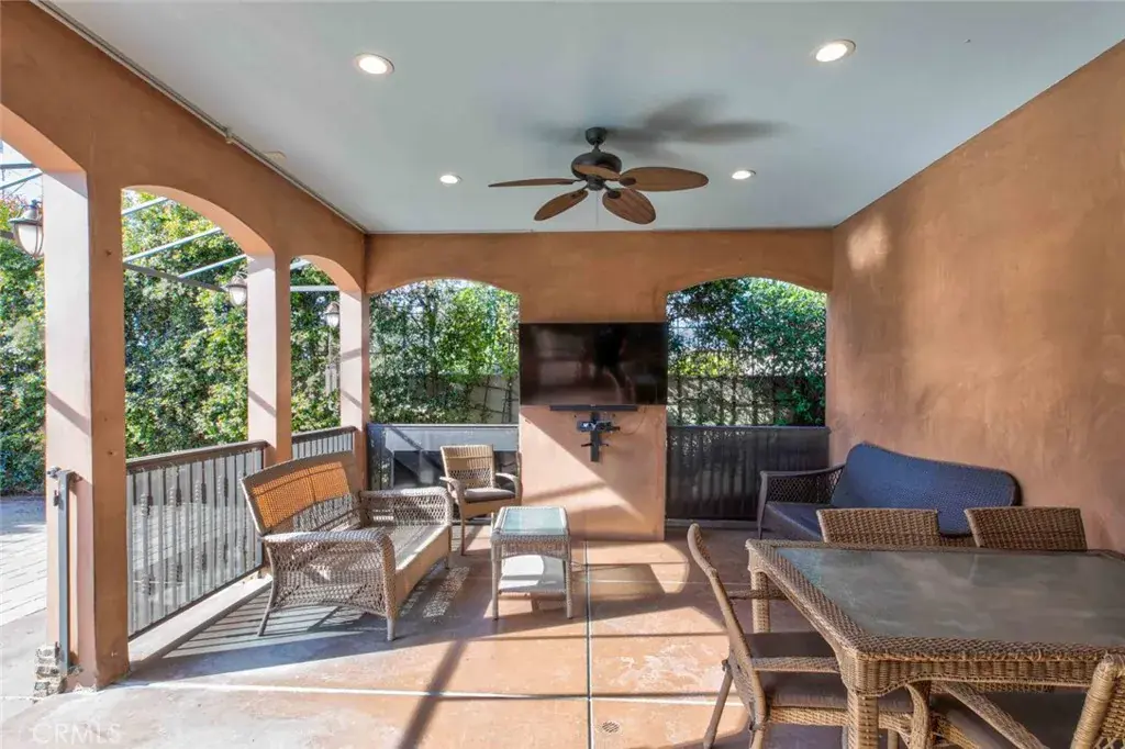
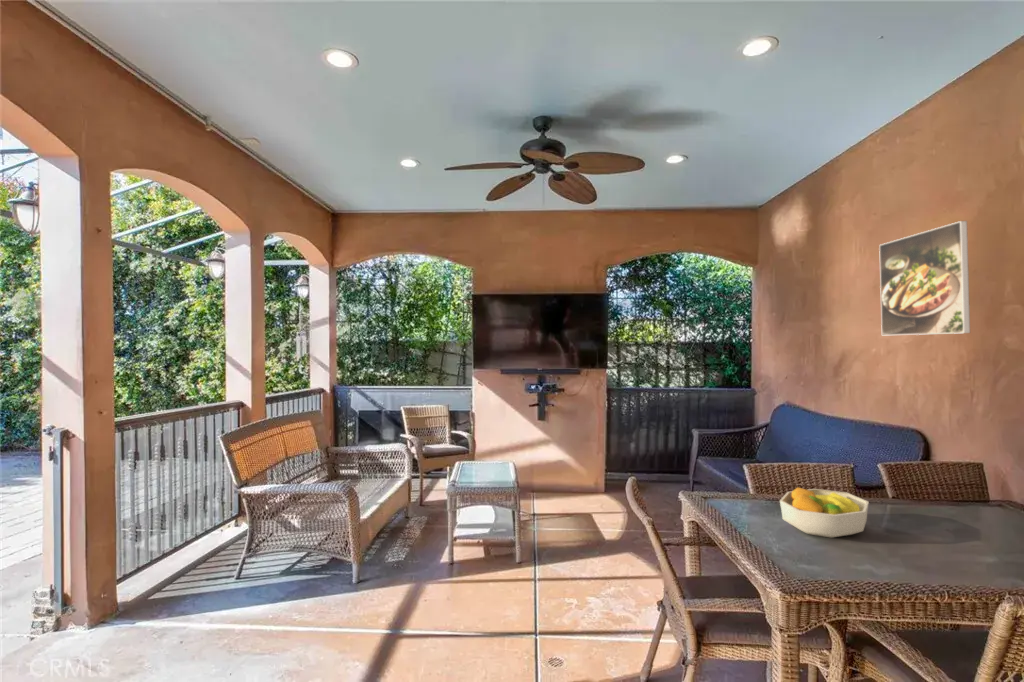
+ fruit bowl [779,486,870,539]
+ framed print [878,220,971,336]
